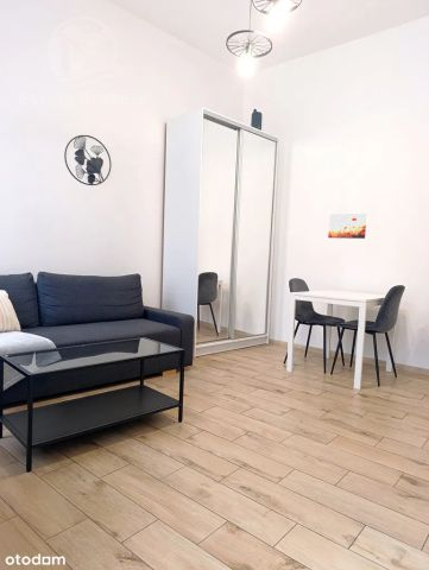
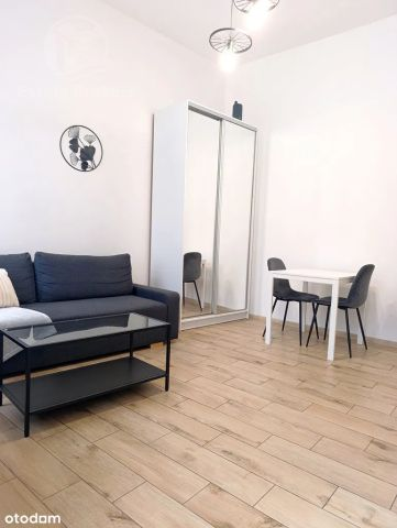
- wall art [327,211,368,240]
